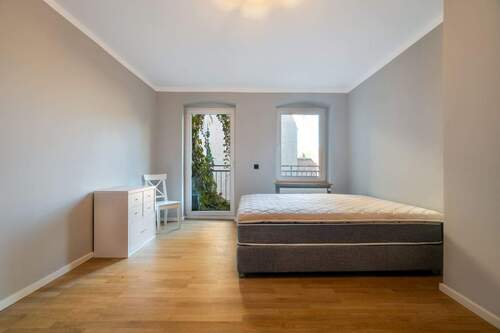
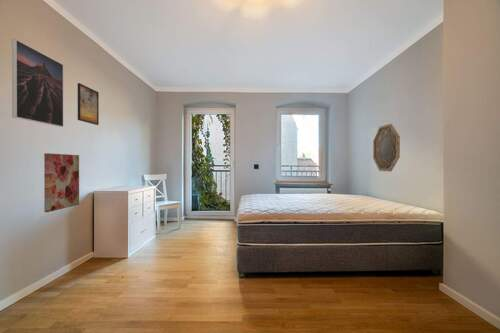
+ home mirror [372,123,401,172]
+ wall art [43,152,80,213]
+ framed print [77,82,100,126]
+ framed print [11,38,64,128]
